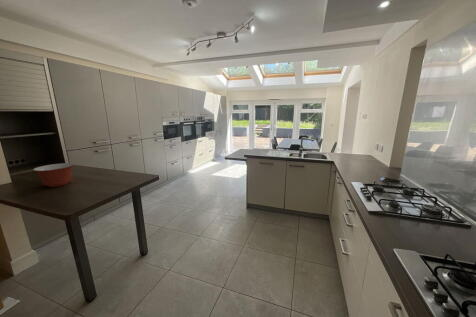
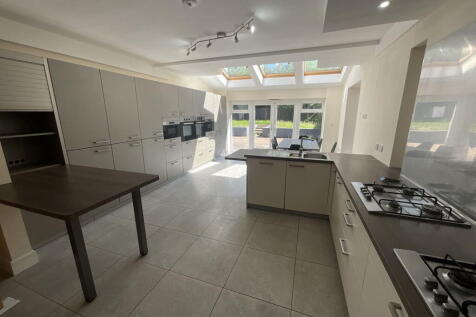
- mixing bowl [32,162,75,188]
